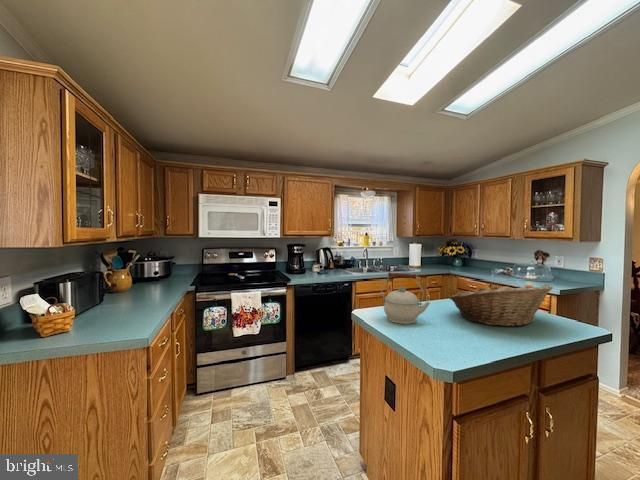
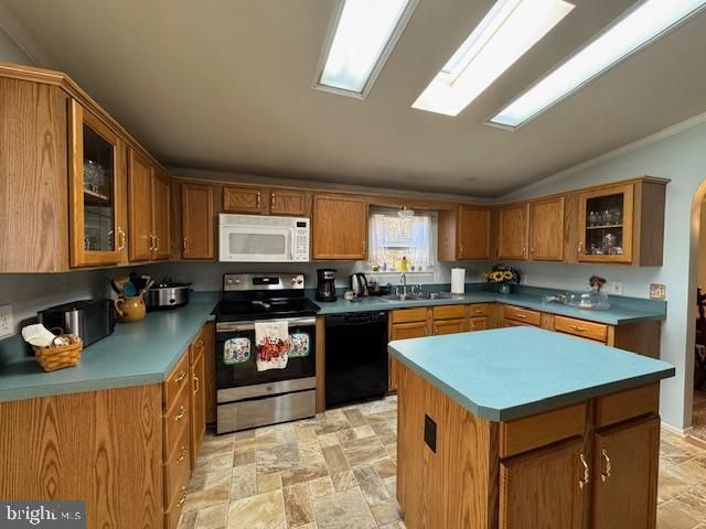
- fruit basket [448,282,554,328]
- kettle [380,271,431,325]
